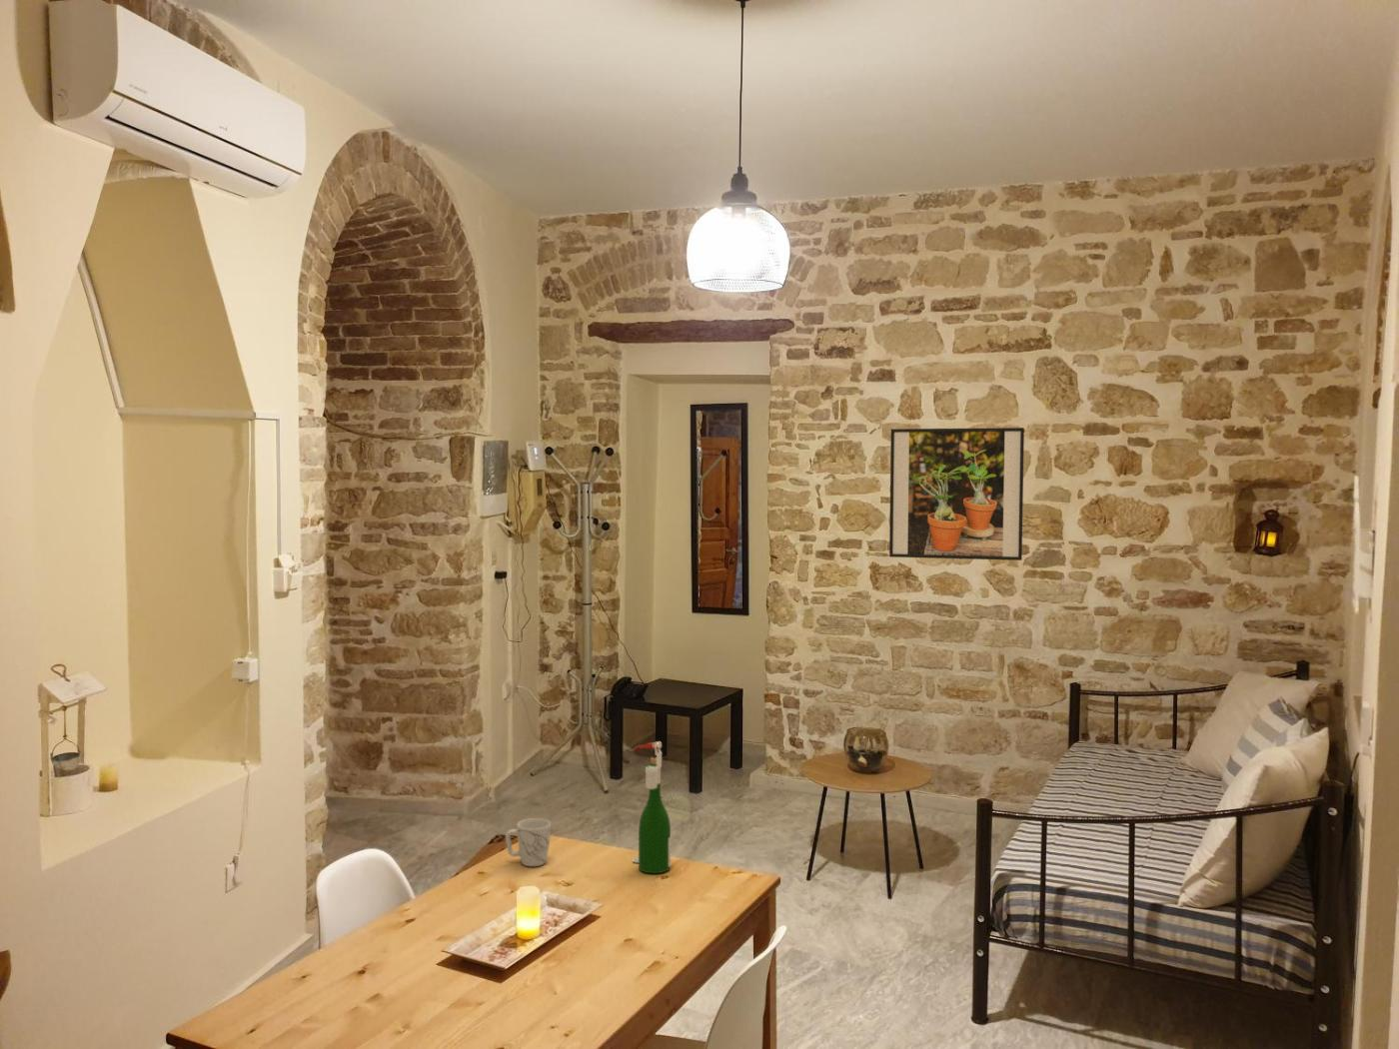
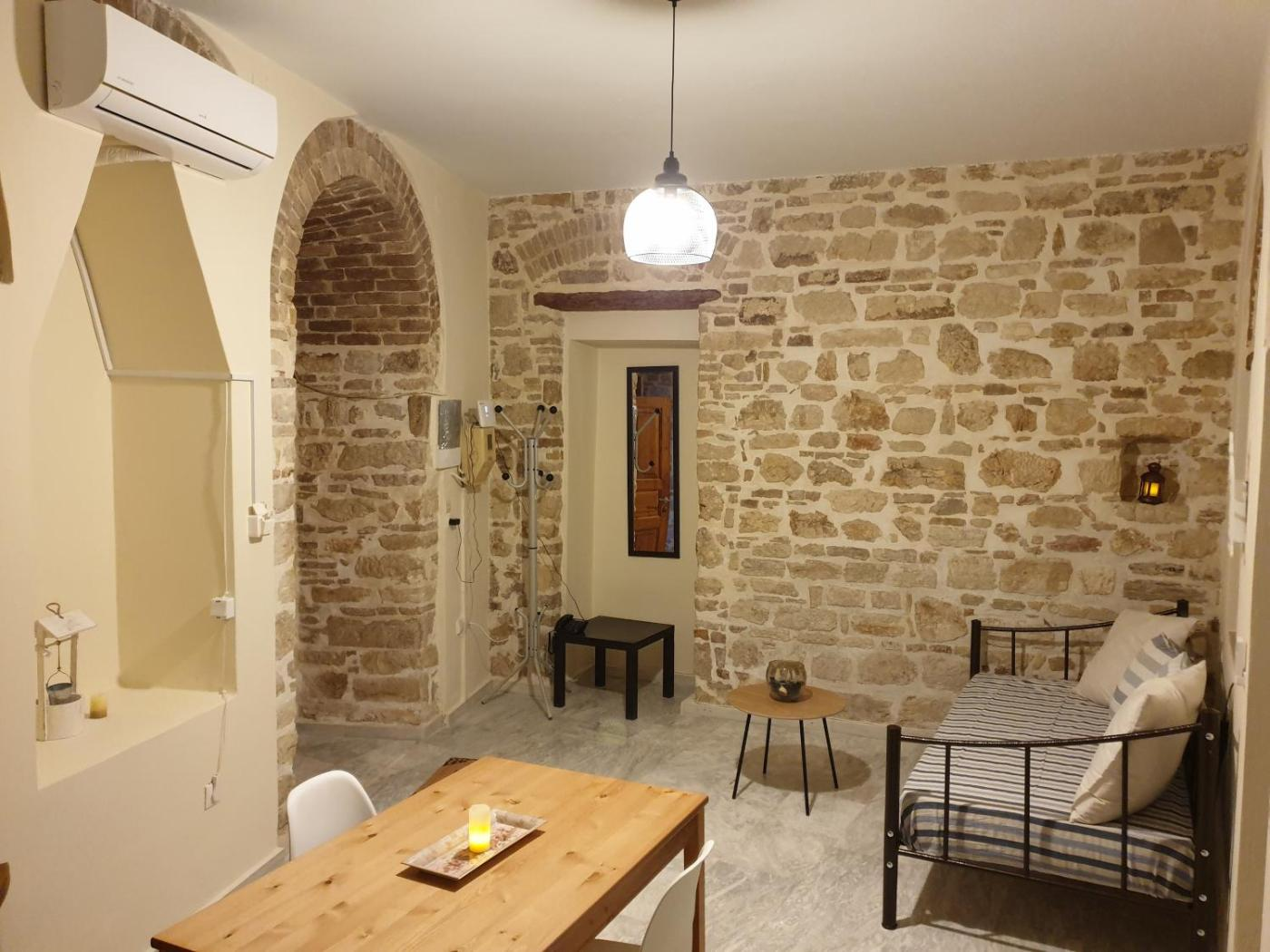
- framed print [888,426,1026,562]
- wine bottle [631,740,672,874]
- mug [505,818,552,867]
